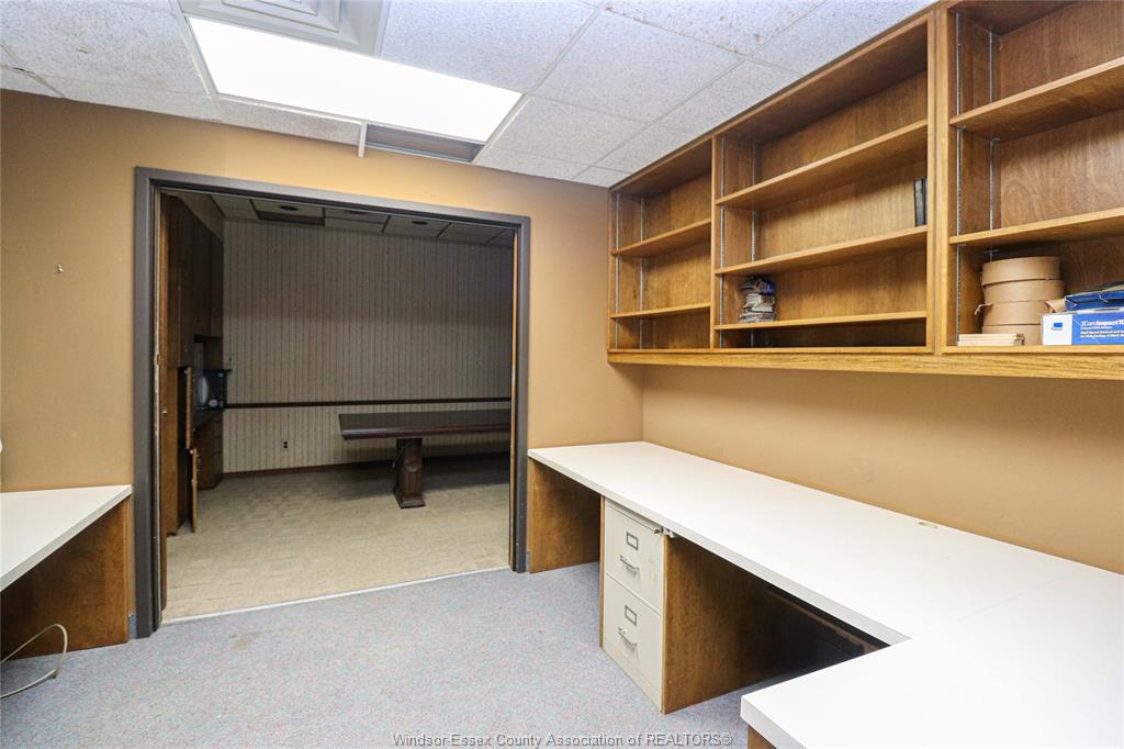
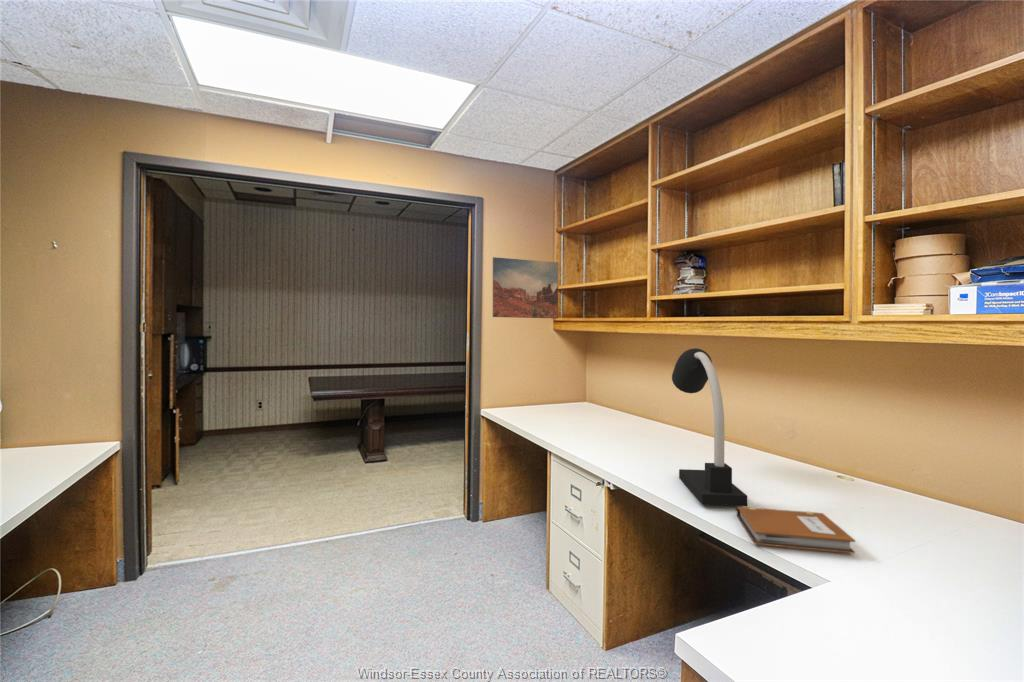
+ wall art [492,256,559,319]
+ desk lamp [671,347,748,507]
+ notebook [736,506,856,555]
